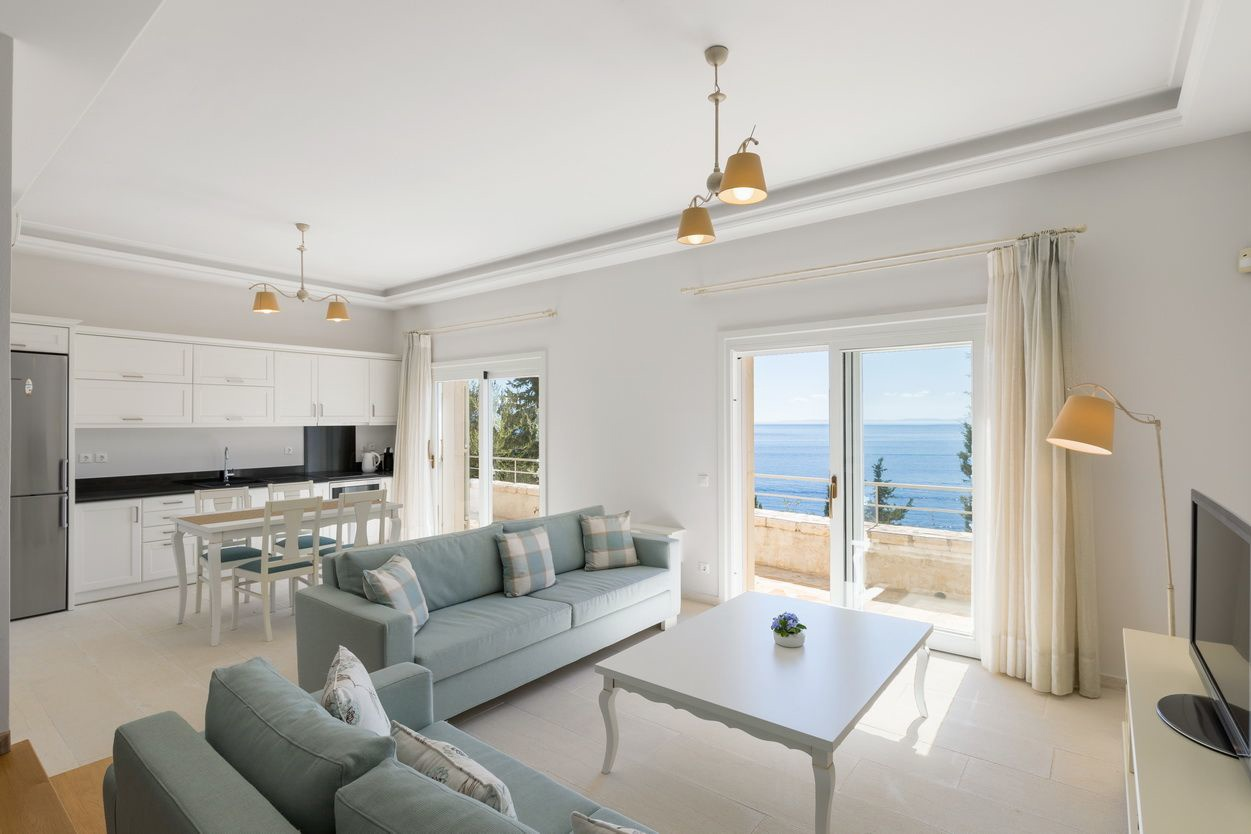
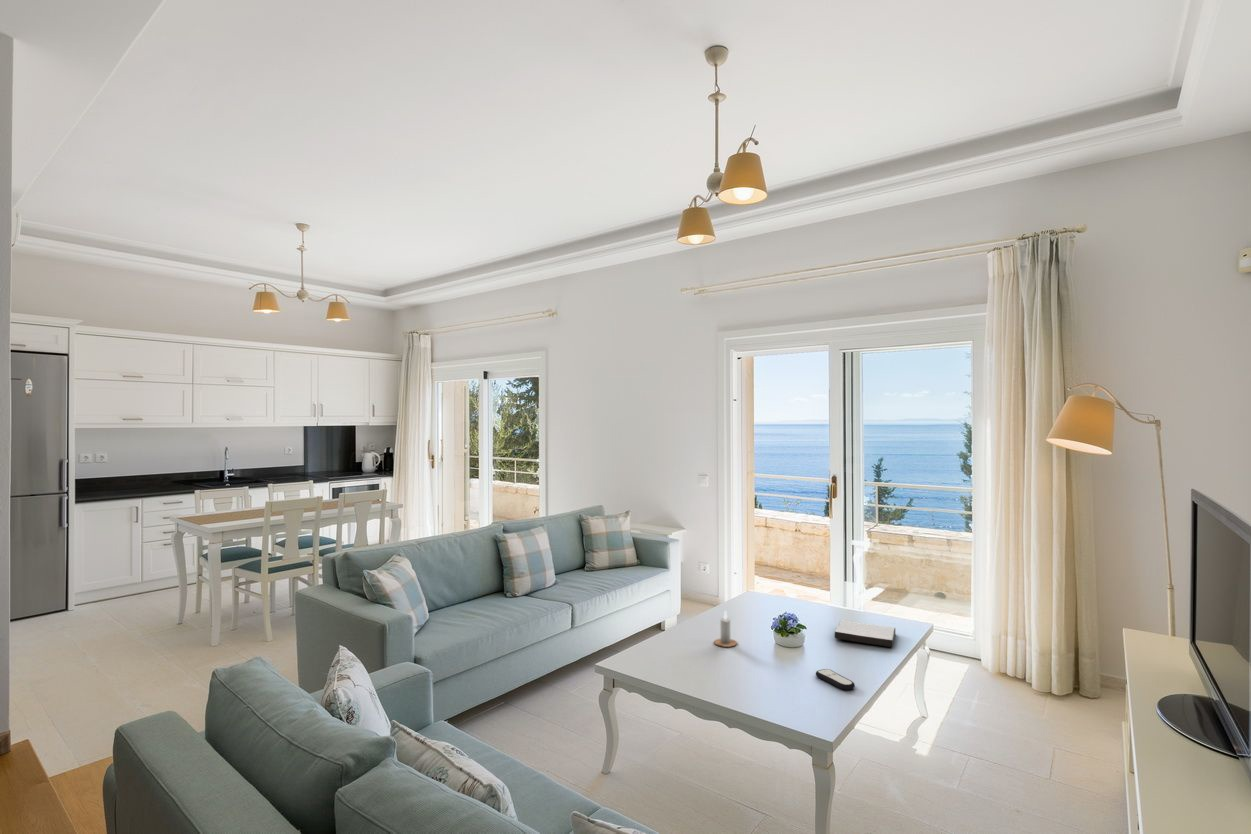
+ book [834,619,896,648]
+ candle [713,609,738,648]
+ remote control [815,668,856,691]
